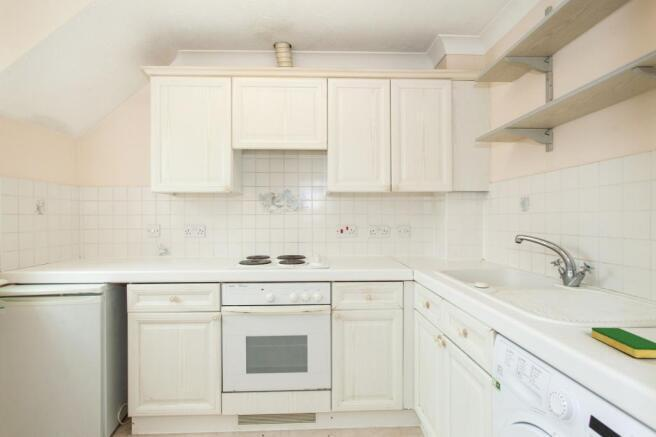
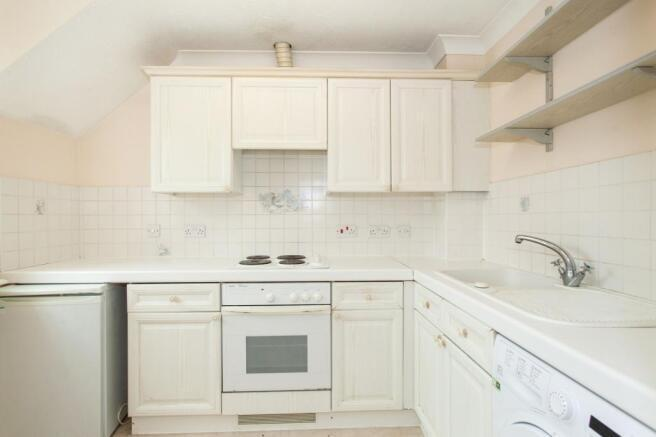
- dish sponge [591,327,656,359]
